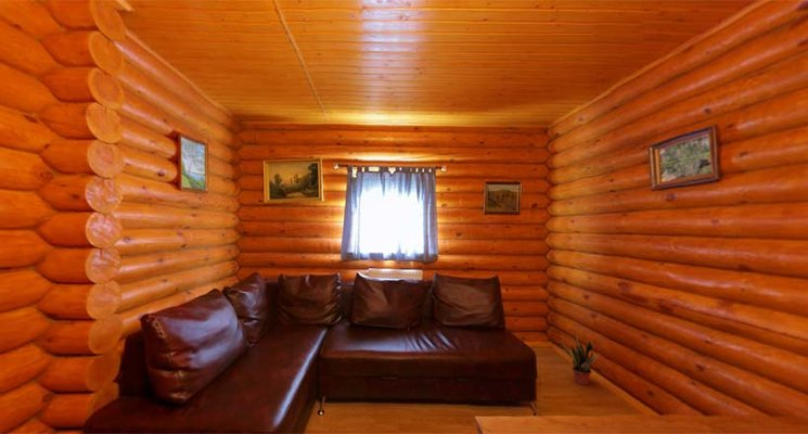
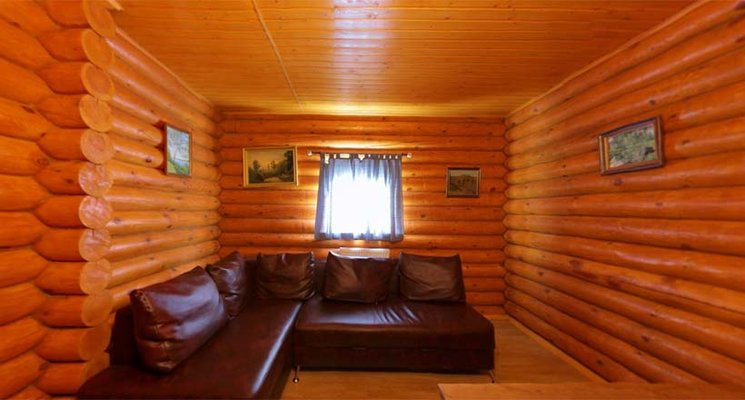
- potted plant [557,332,600,386]
